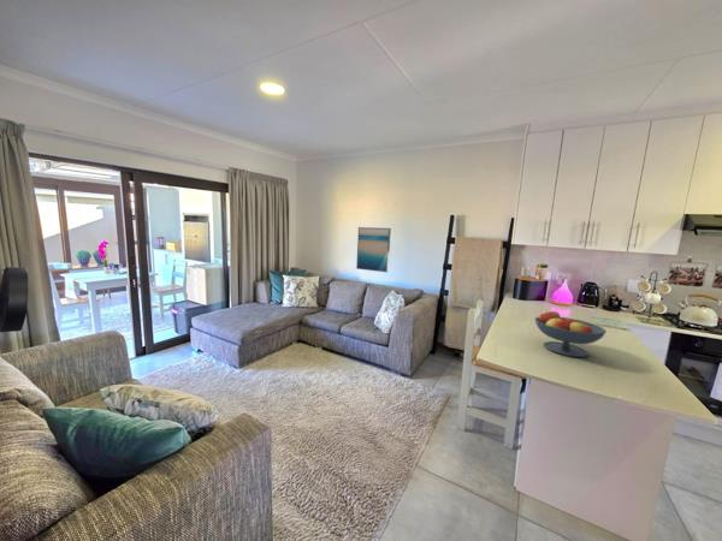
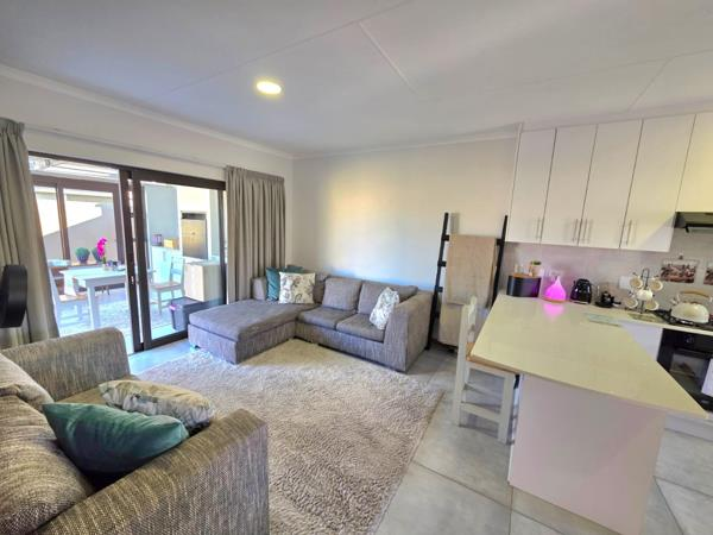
- fruit bowl [533,310,608,358]
- wall art [355,226,392,273]
